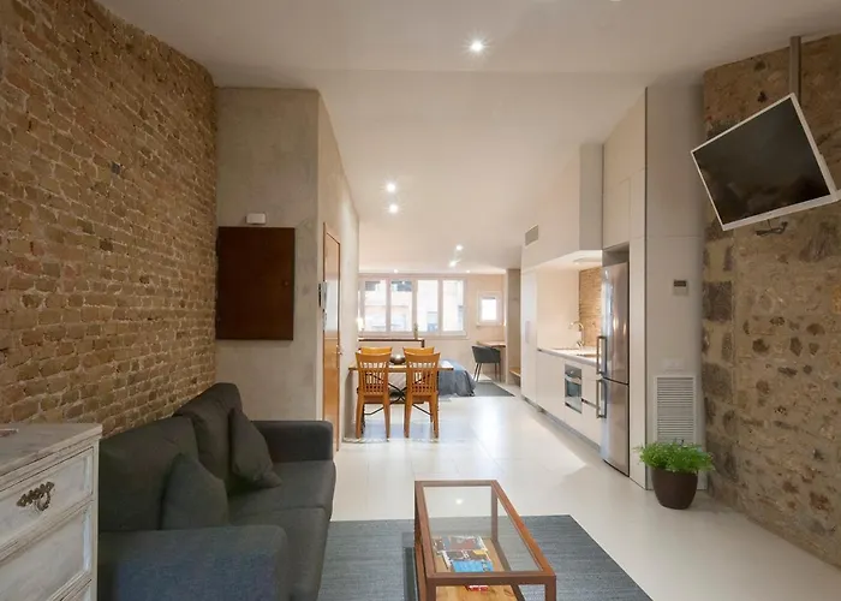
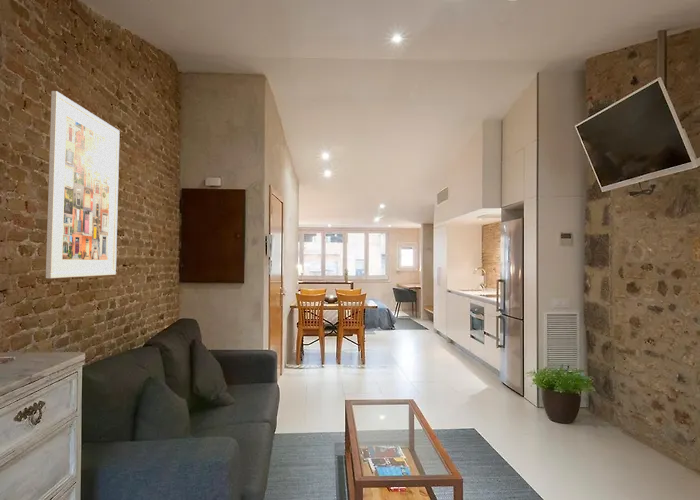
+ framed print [45,90,121,279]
